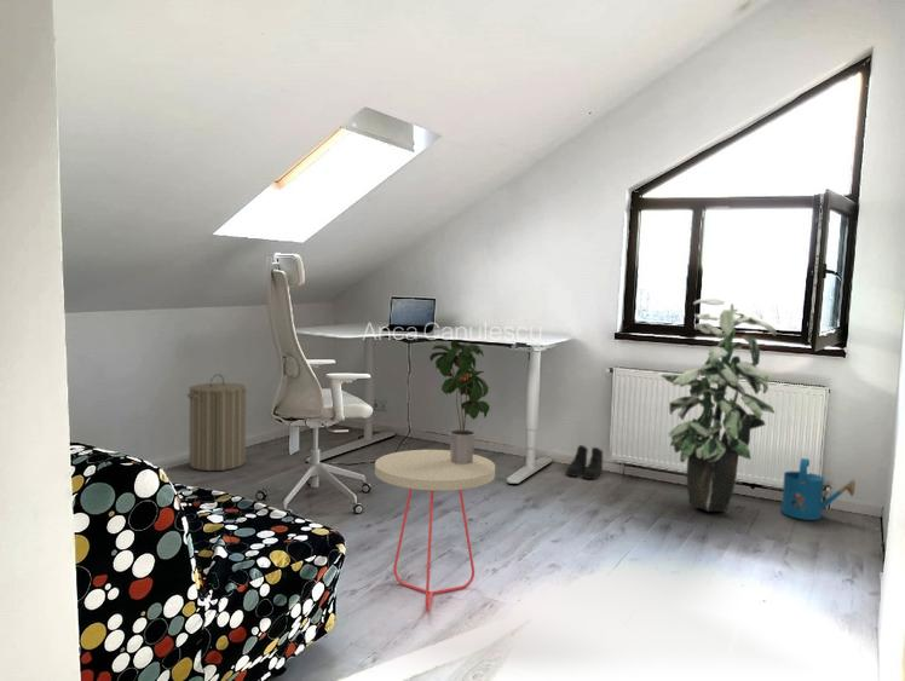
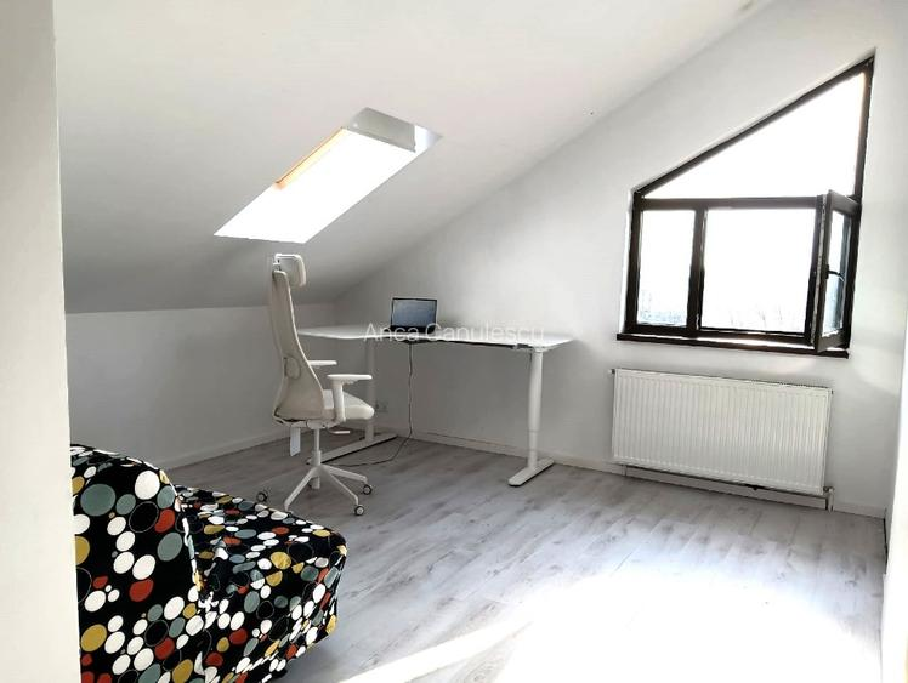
- potted plant [428,339,490,464]
- side table [374,449,496,613]
- boots [566,444,604,480]
- laundry hamper [186,373,248,472]
- indoor plant [661,298,778,513]
- watering can [780,457,857,521]
